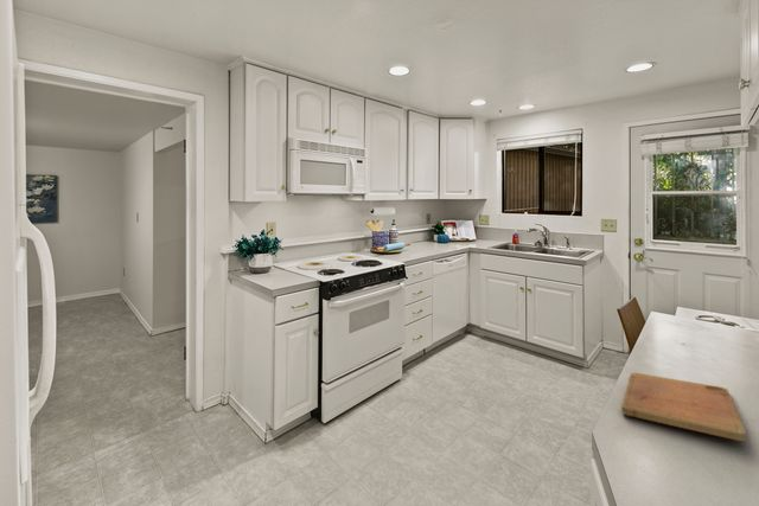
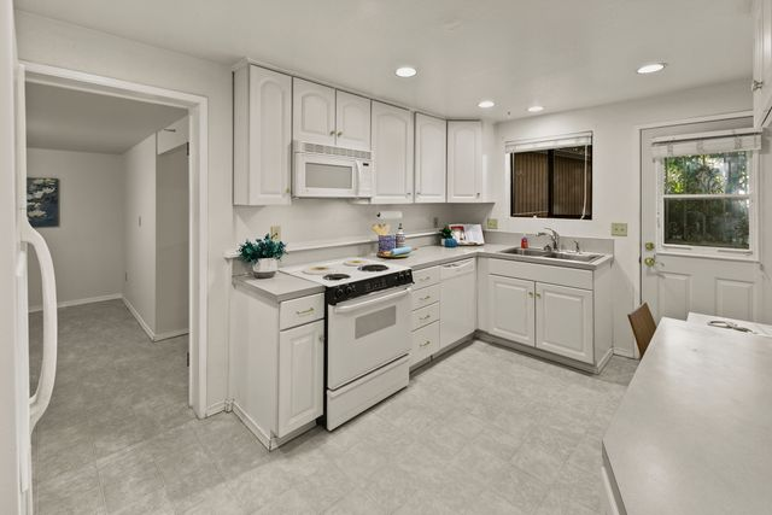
- cutting board [621,372,748,442]
